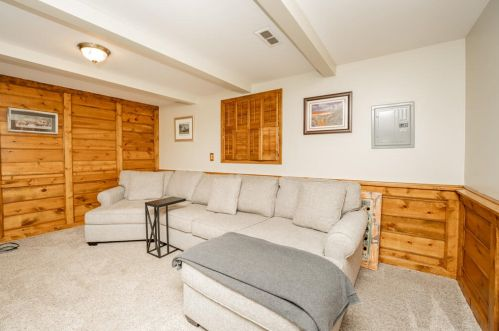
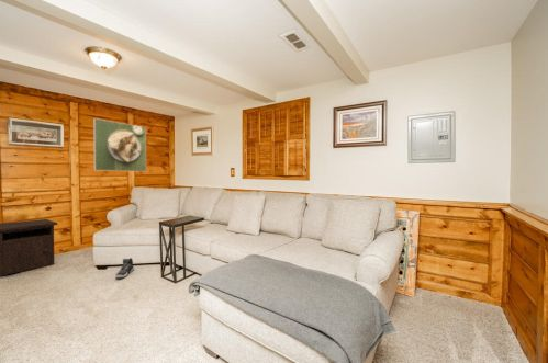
+ nightstand [0,218,58,277]
+ sneaker [114,257,135,279]
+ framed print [92,117,147,172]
